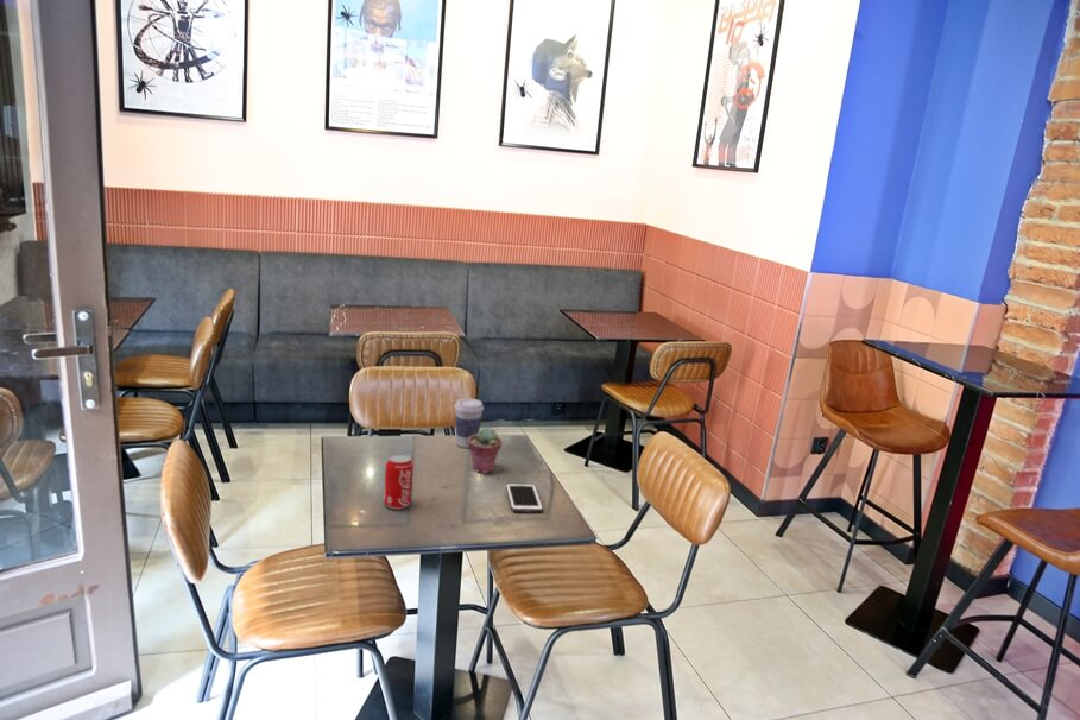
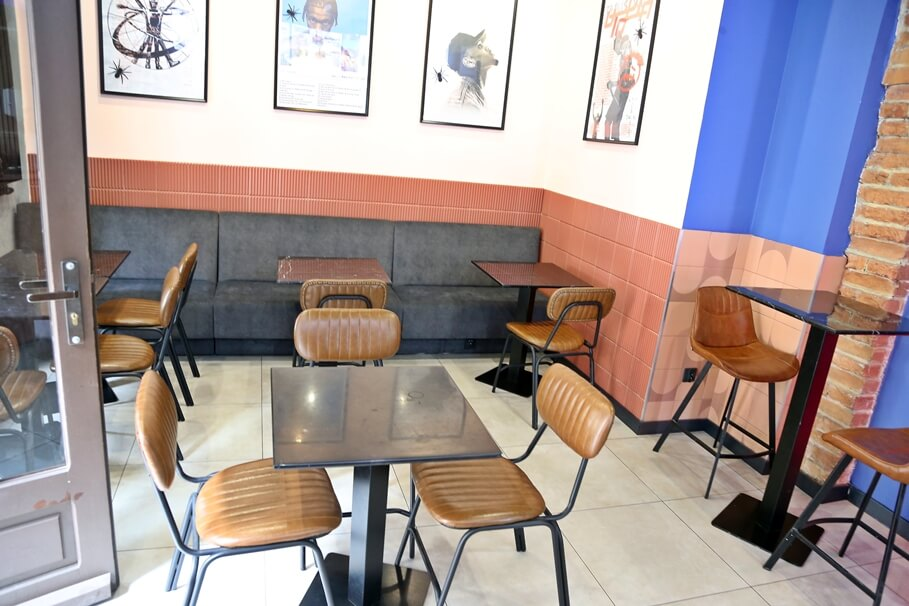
- coffee cup [454,397,485,449]
- beverage can [383,453,415,511]
- cell phone [505,482,544,513]
- potted succulent [468,427,503,475]
